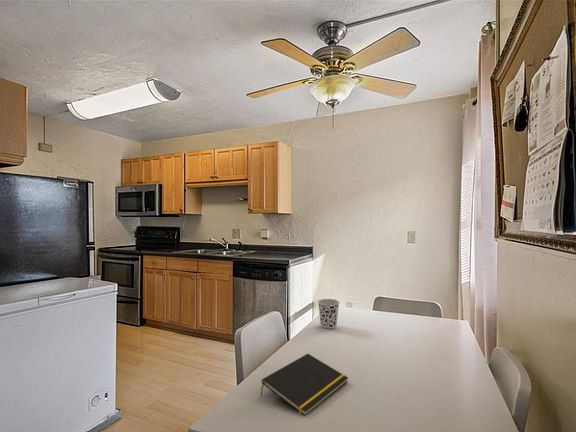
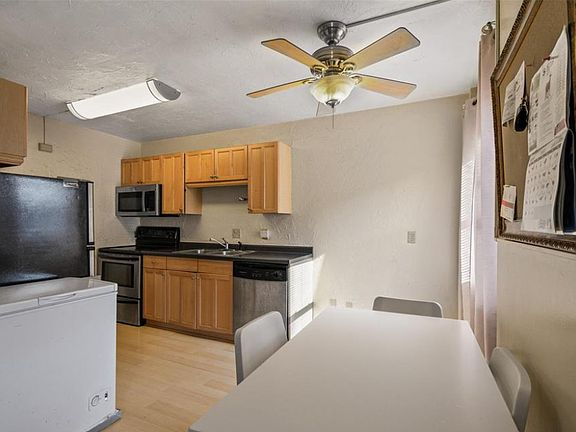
- notepad [260,353,349,417]
- cup [317,298,341,330]
